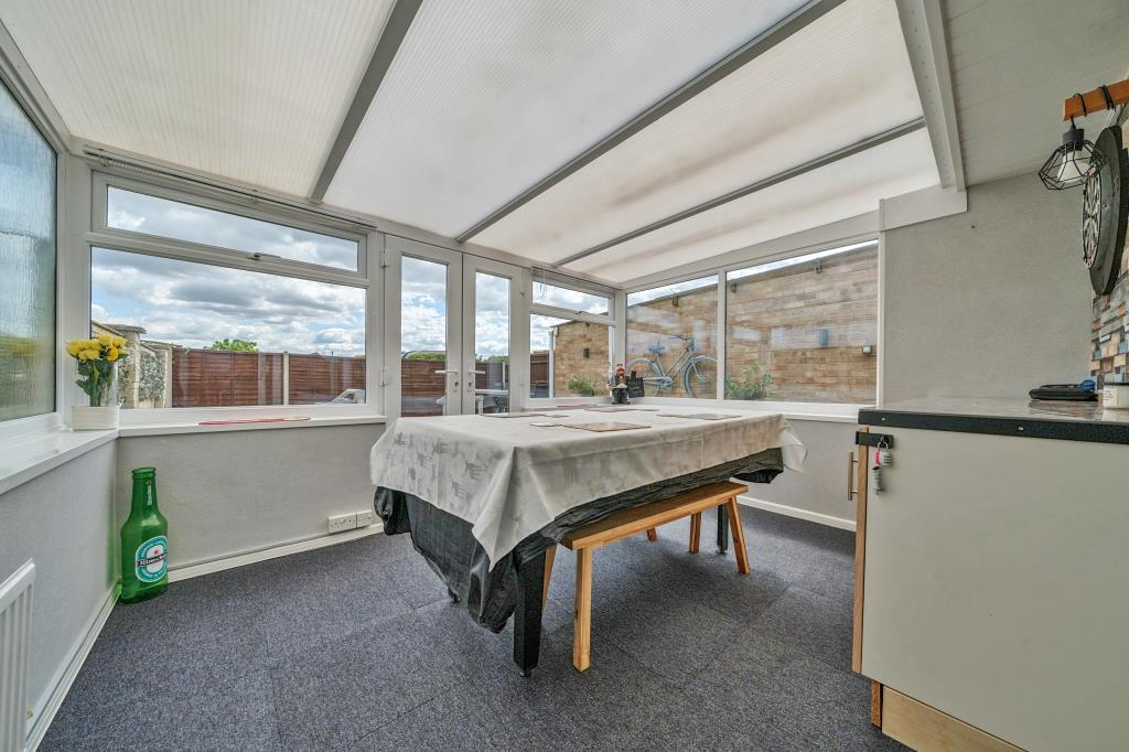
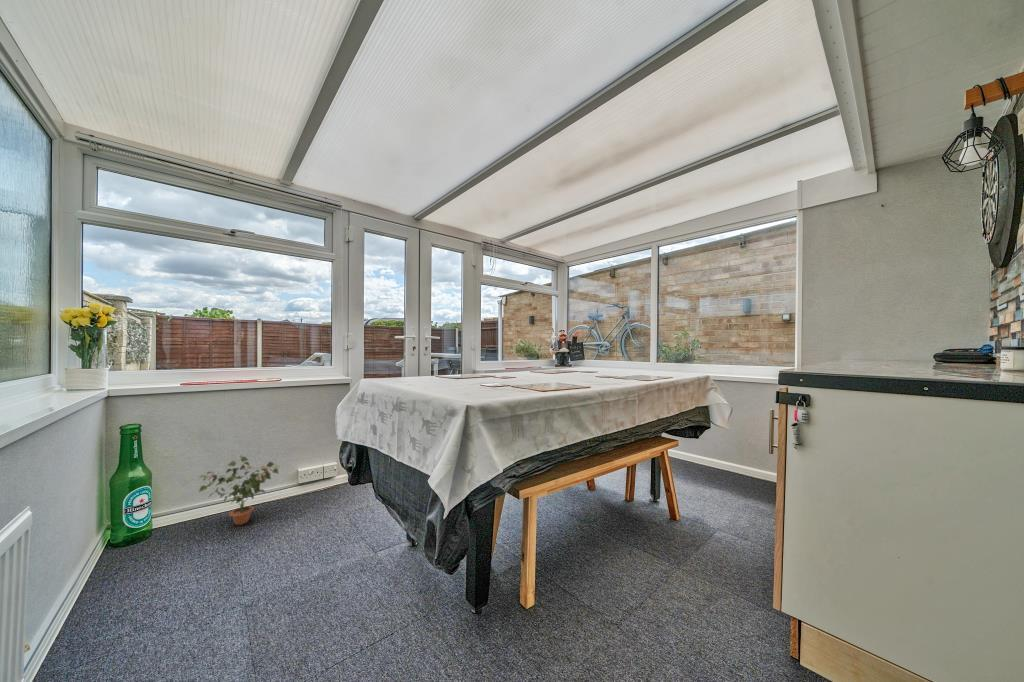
+ potted plant [198,454,281,526]
